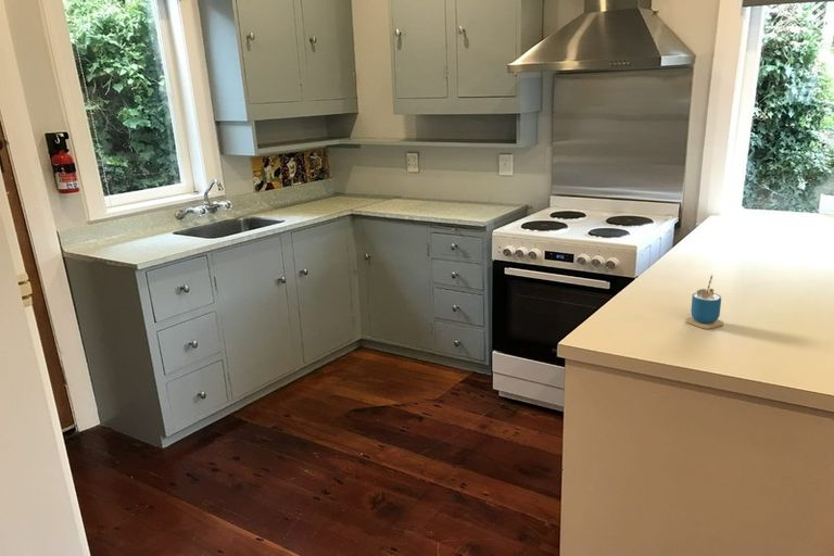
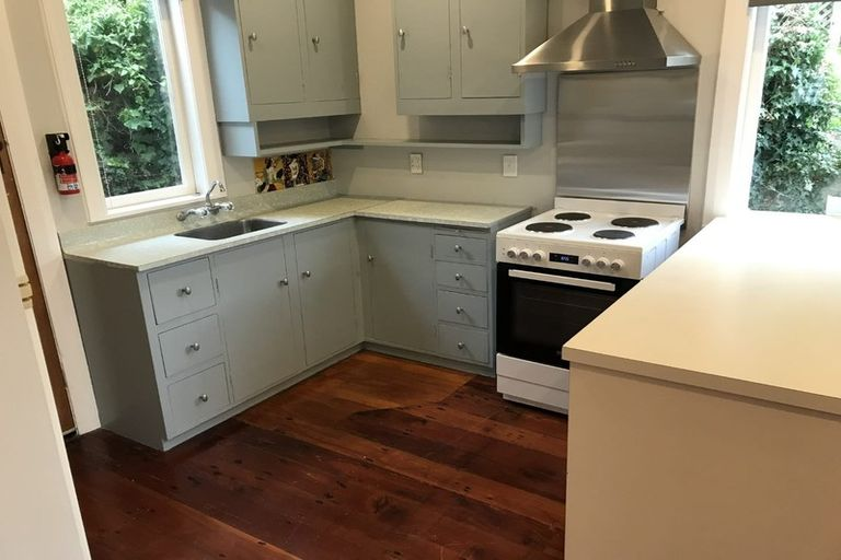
- cup [684,274,724,330]
